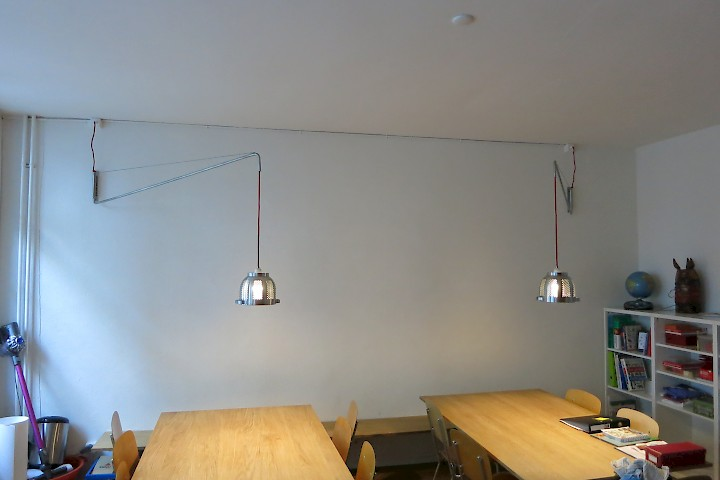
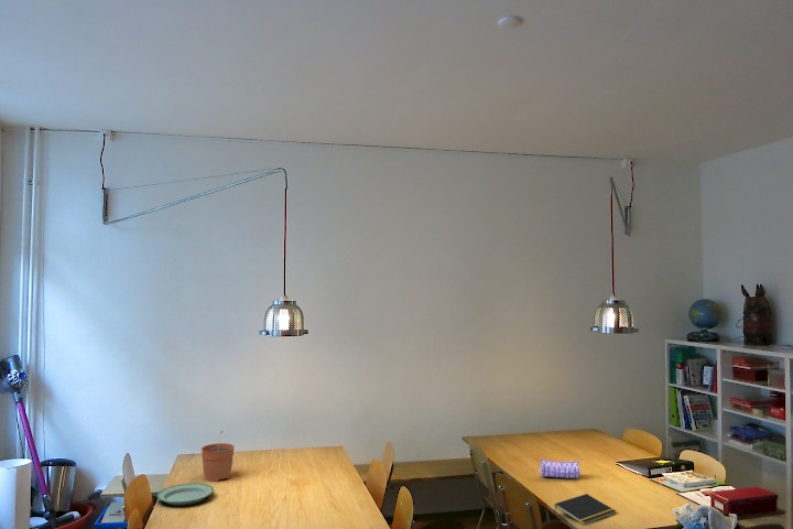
+ pencil case [539,457,580,479]
+ plate [155,483,215,506]
+ plant pot [200,430,236,483]
+ notepad [553,493,617,526]
